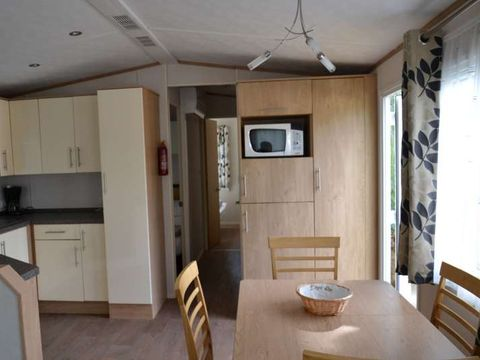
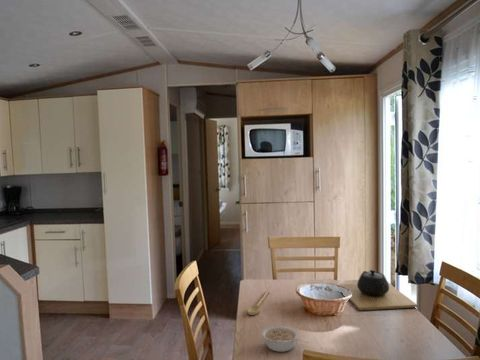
+ spoon [247,289,270,316]
+ teapot [339,269,419,311]
+ legume [260,325,301,353]
